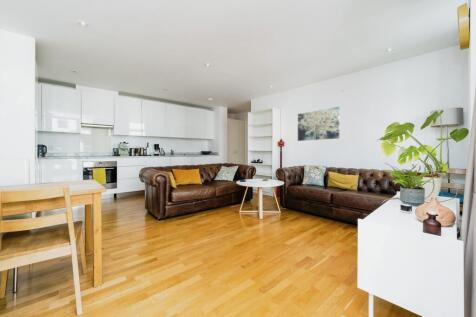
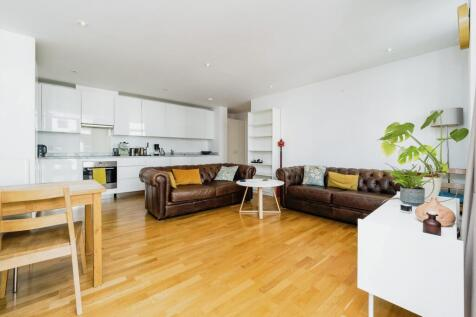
- wall art [297,106,341,142]
